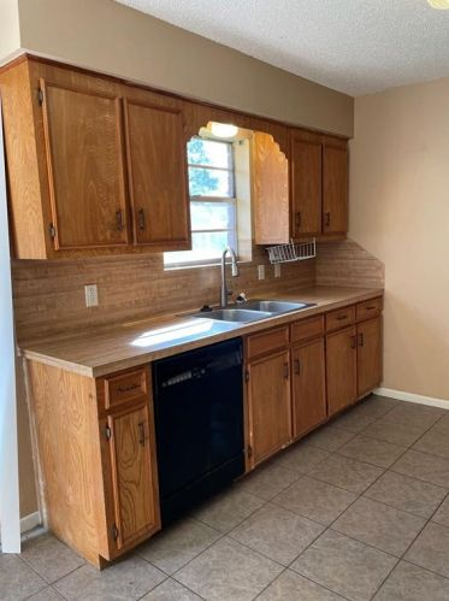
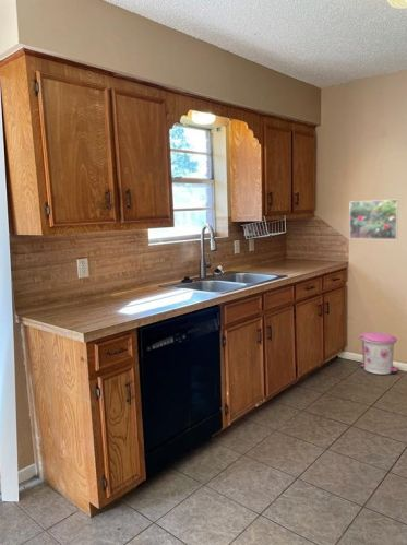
+ trash can [357,331,399,376]
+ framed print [348,199,399,240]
